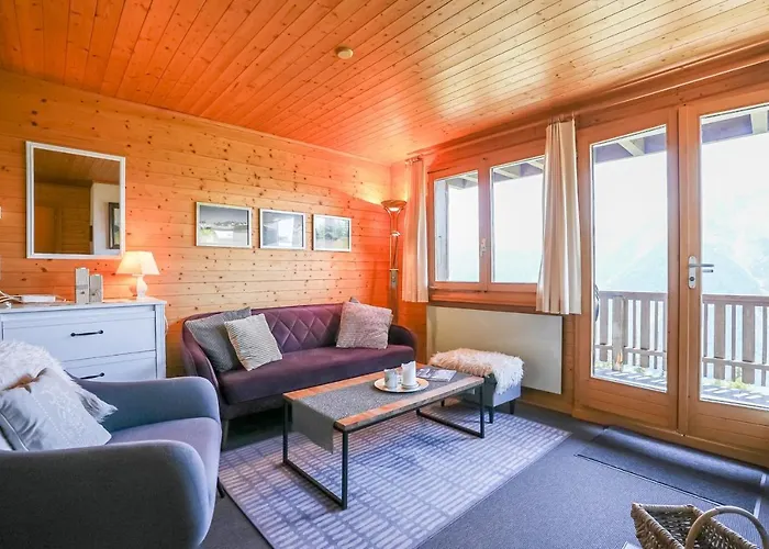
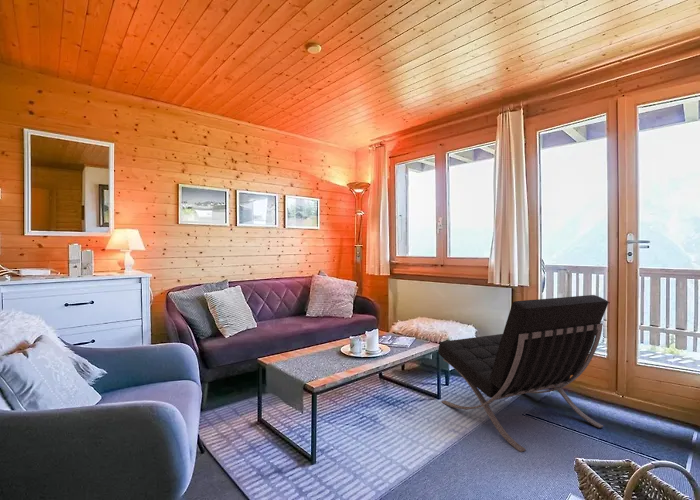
+ lounge chair [437,294,609,453]
